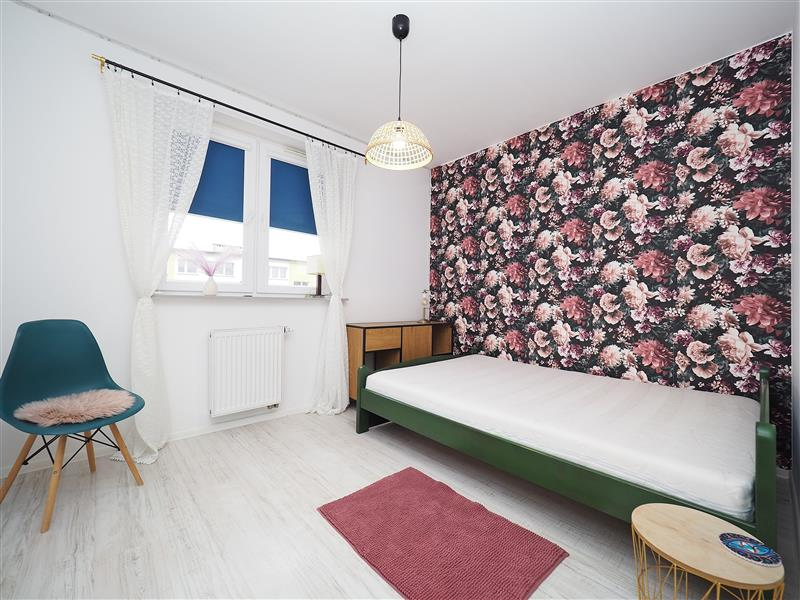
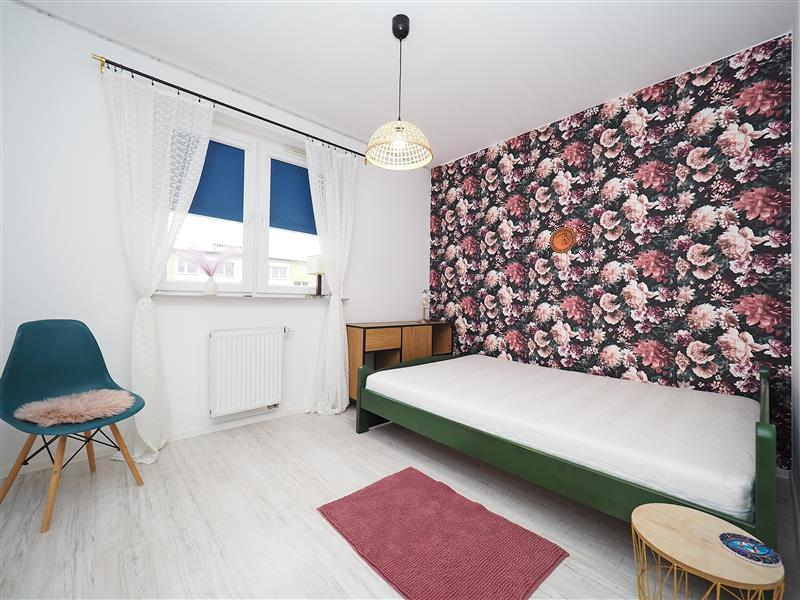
+ decorative plate [548,226,577,255]
